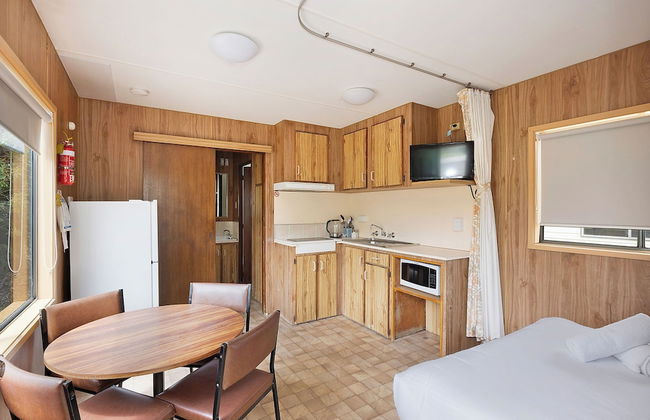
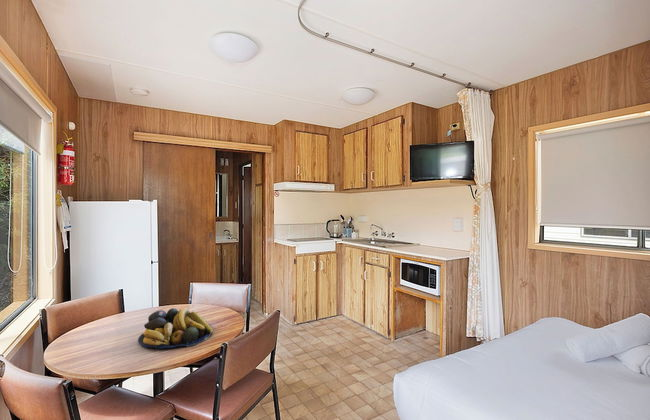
+ fruit bowl [137,307,214,350]
